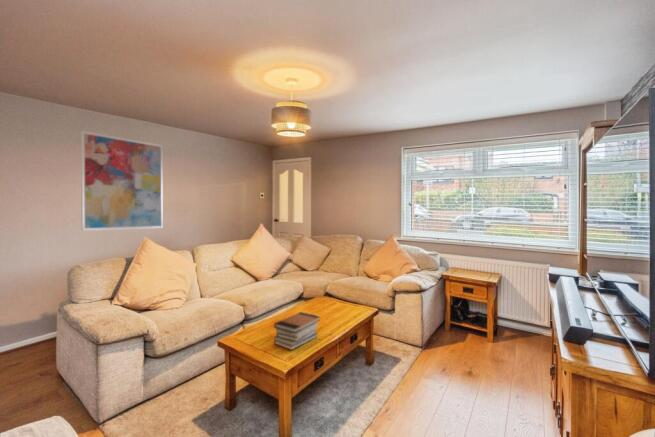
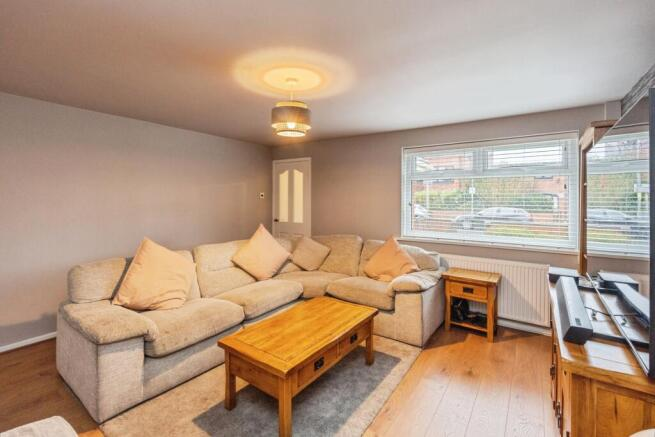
- wall art [80,130,164,232]
- book stack [273,311,321,351]
